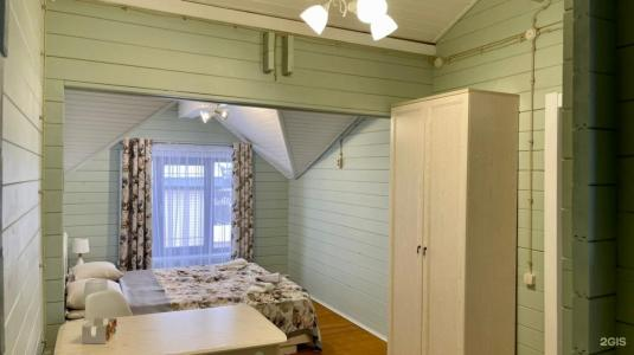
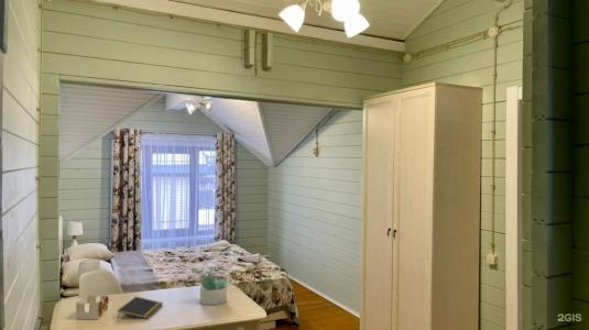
+ notepad [117,296,164,320]
+ succulent plant [199,266,230,306]
